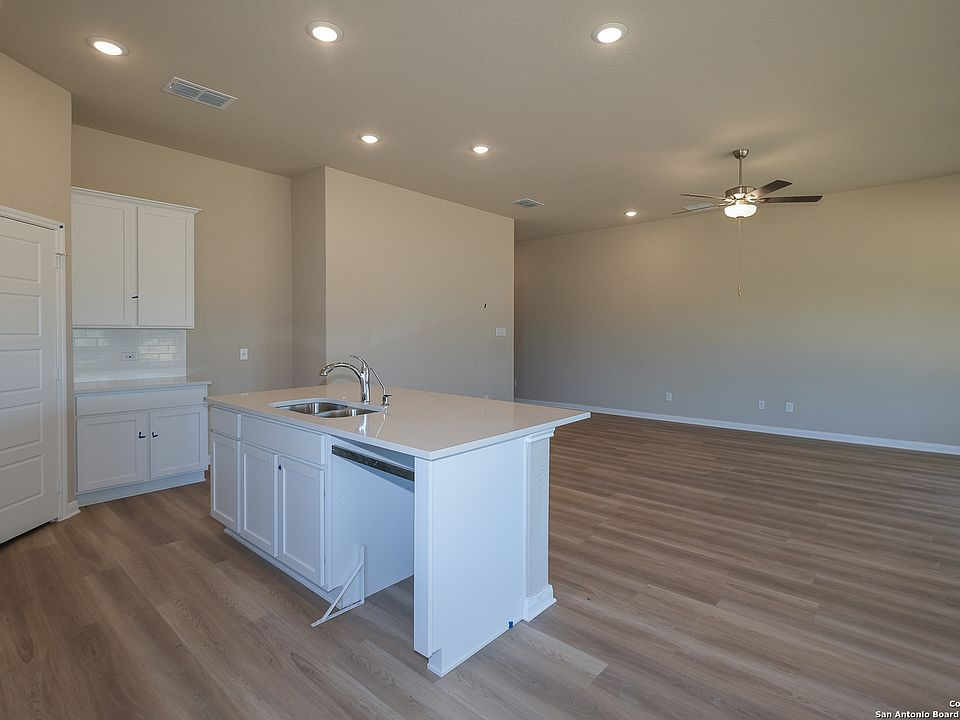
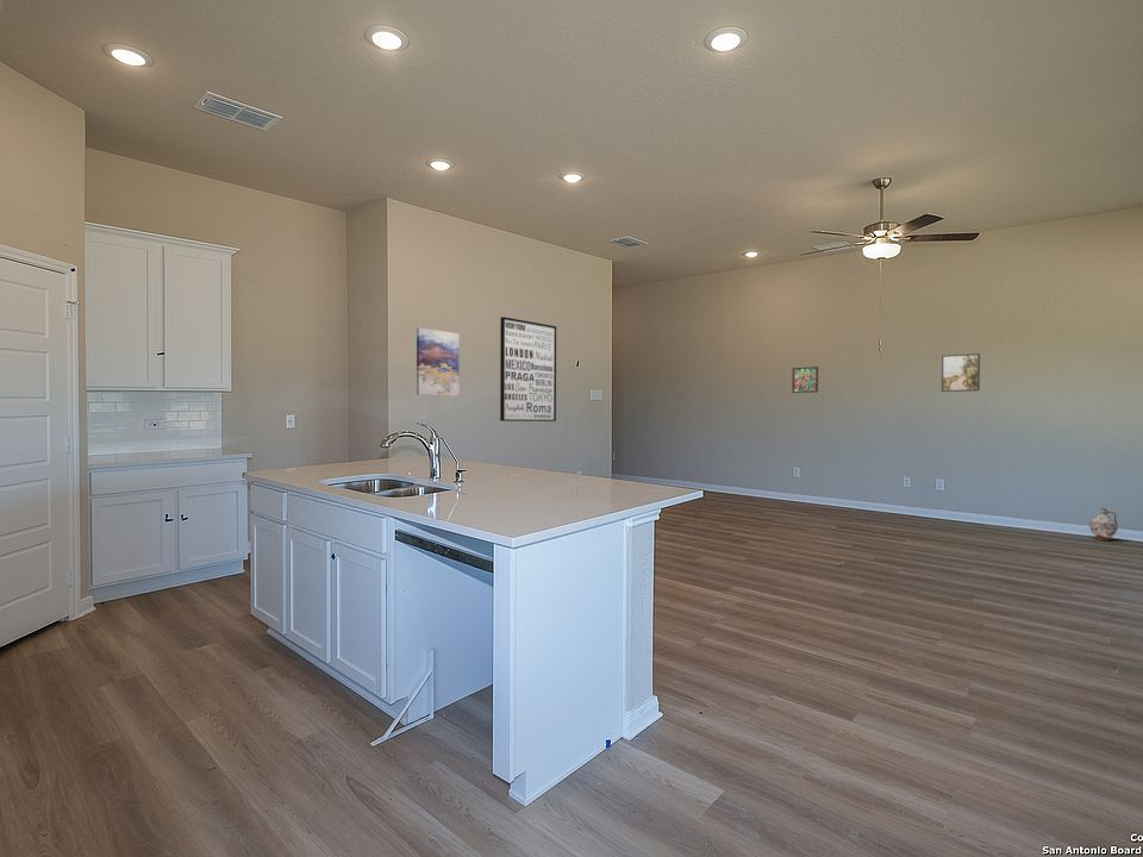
+ wall art [499,315,557,423]
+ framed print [941,352,981,393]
+ ceramic jug [1088,508,1119,542]
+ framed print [791,365,819,394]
+ wall art [416,327,461,398]
